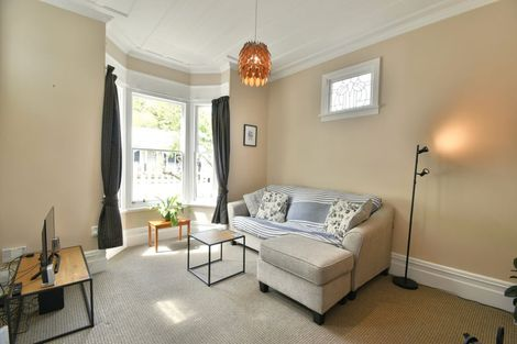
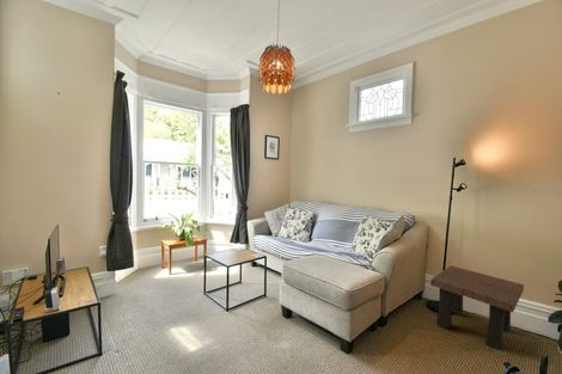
+ side table [429,265,525,351]
